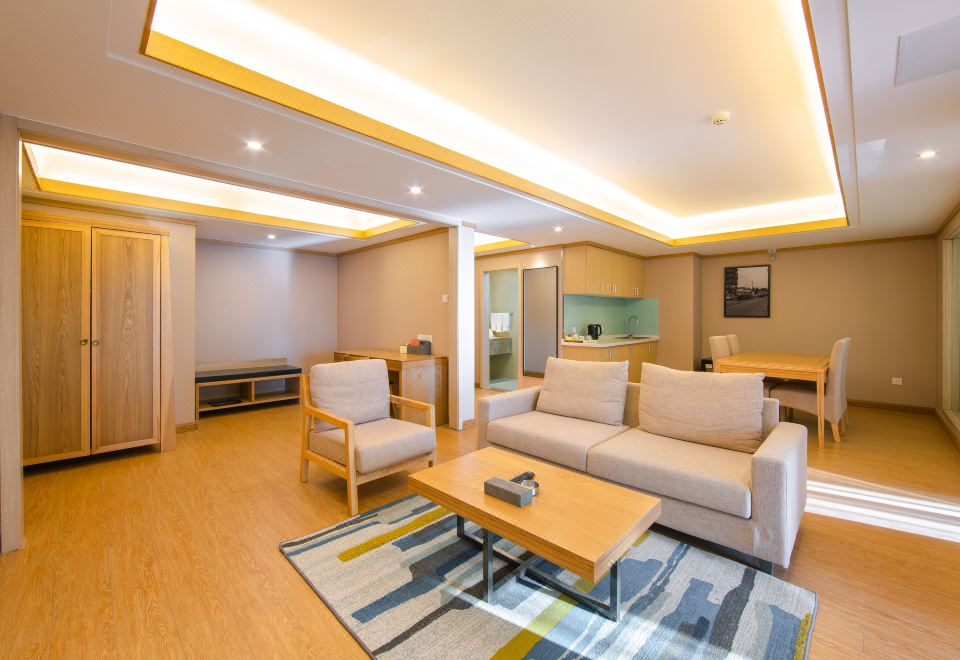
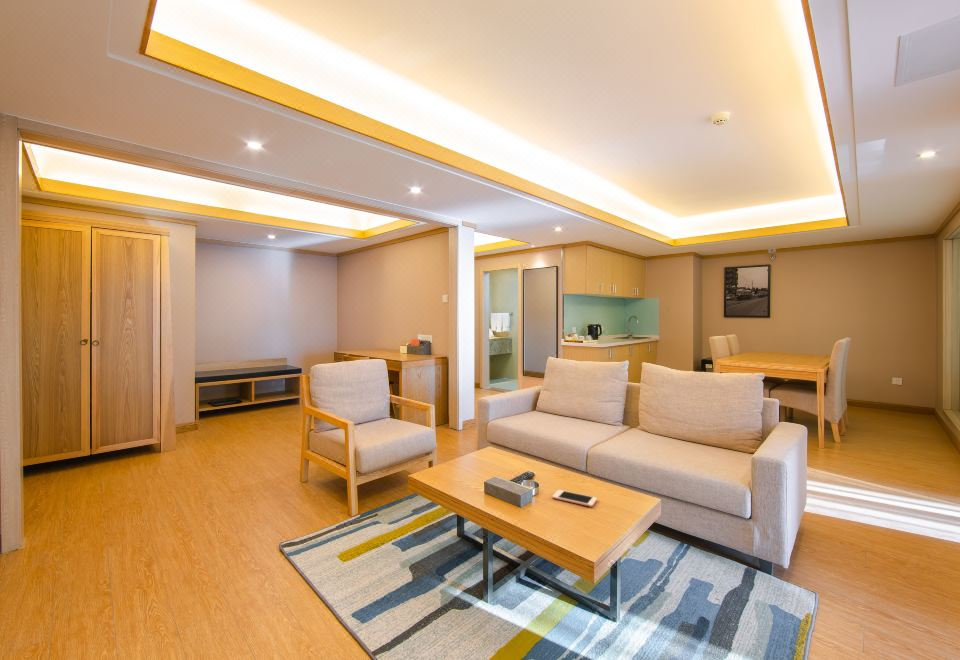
+ cell phone [551,489,598,508]
